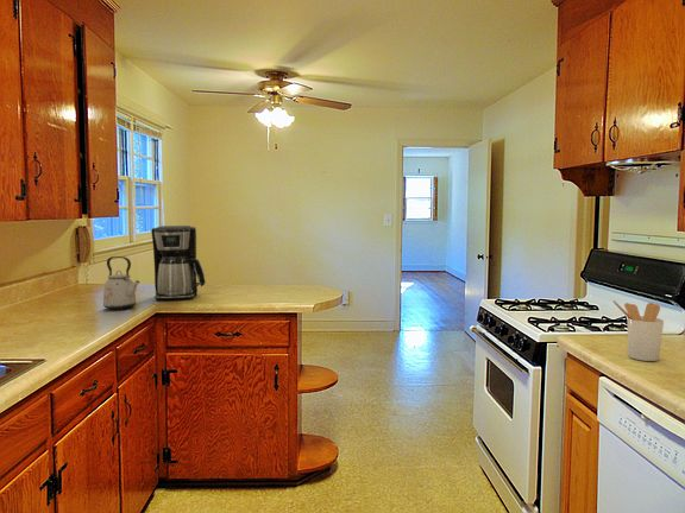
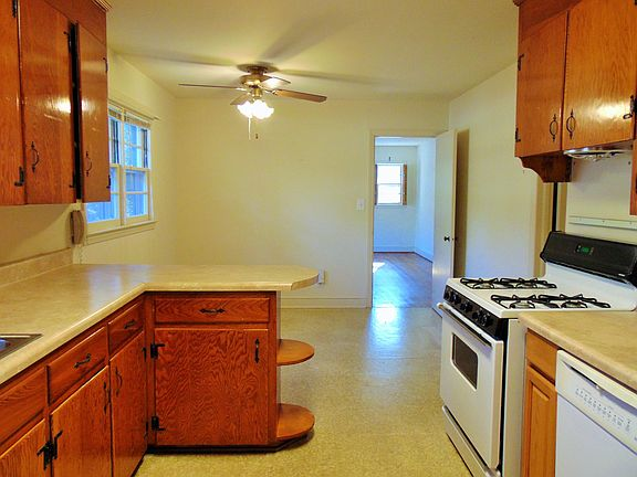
- kettle [102,255,140,311]
- utensil holder [612,299,665,362]
- coffee maker [150,224,206,300]
